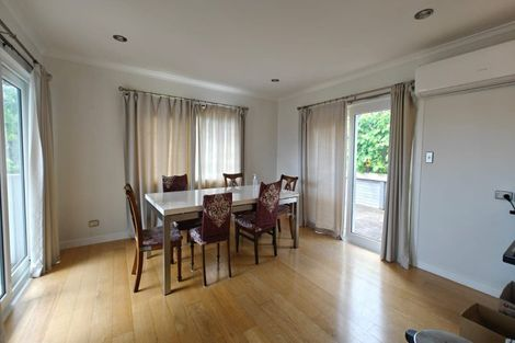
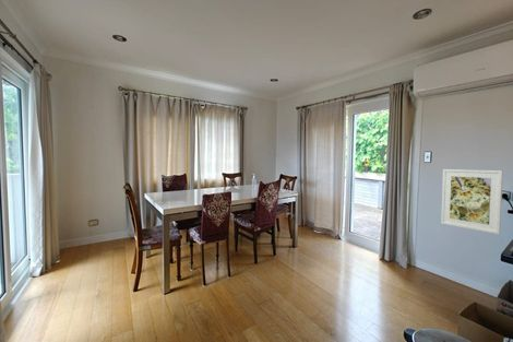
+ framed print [440,168,504,235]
